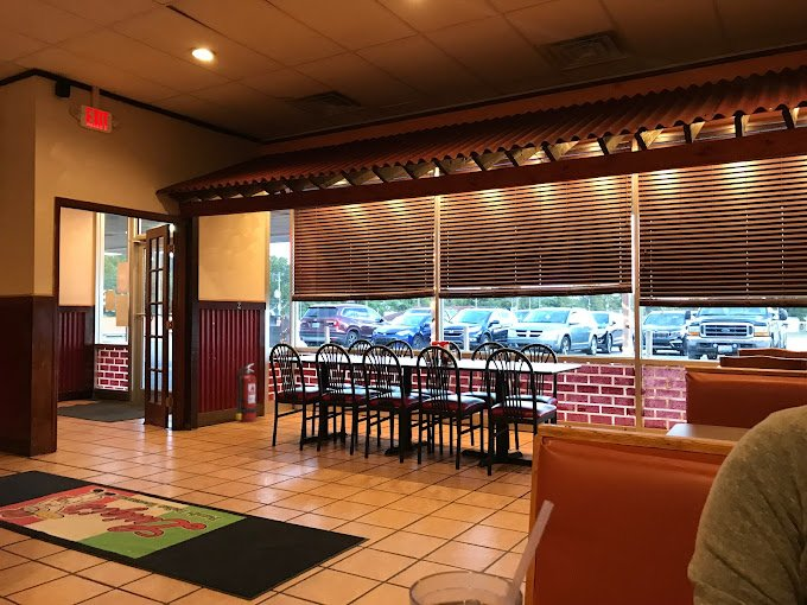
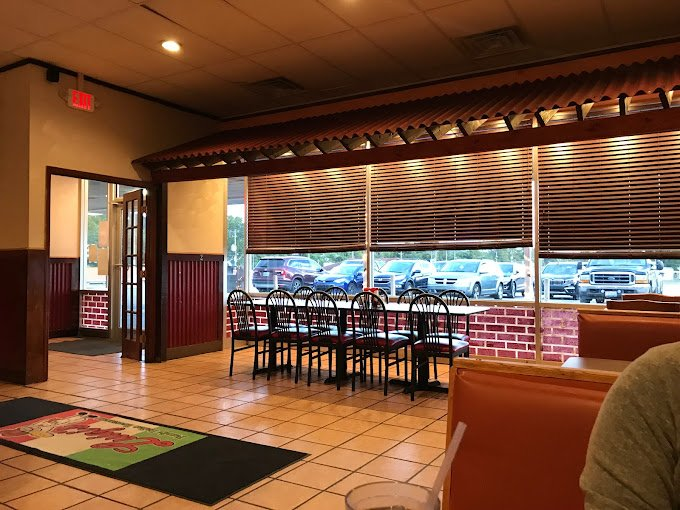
- fire extinguisher [235,363,259,424]
